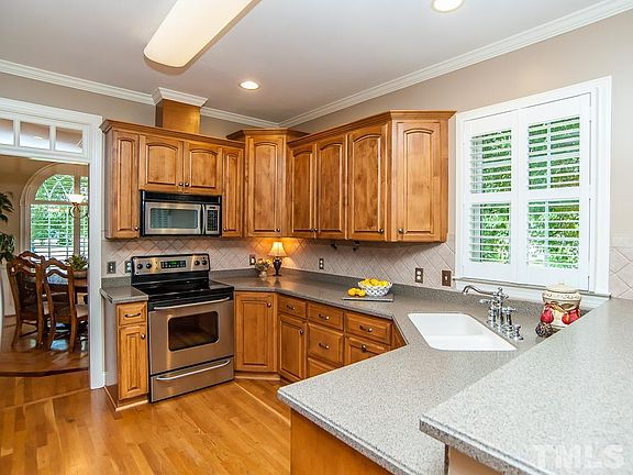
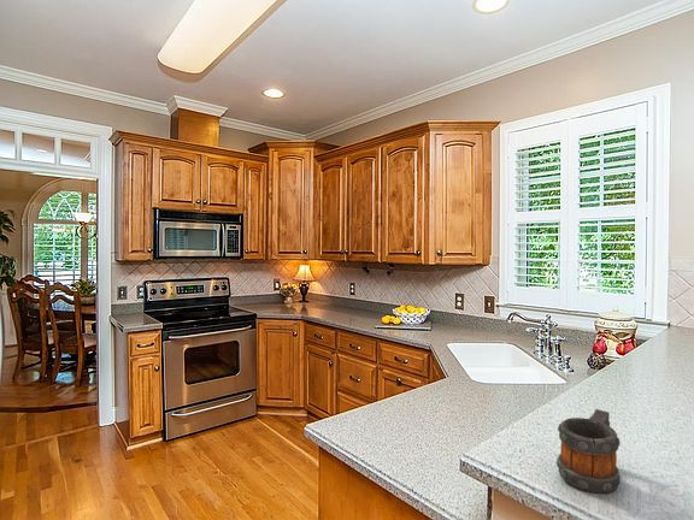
+ mug [555,408,622,495]
